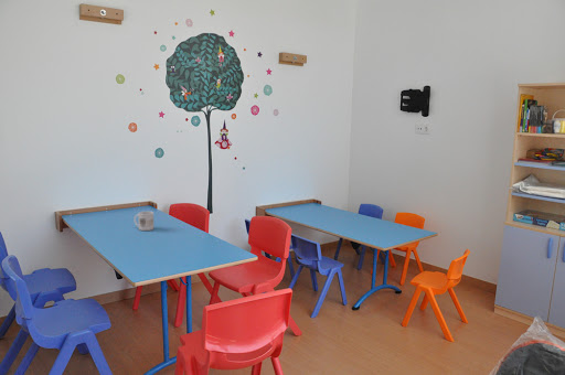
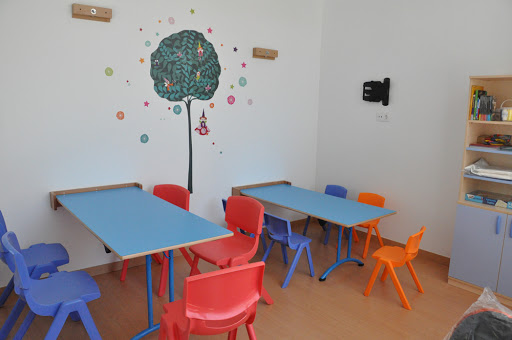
- mug [132,211,154,232]
